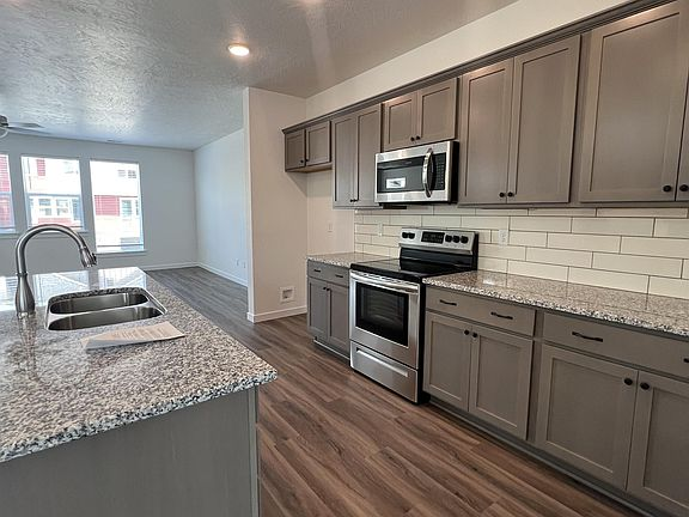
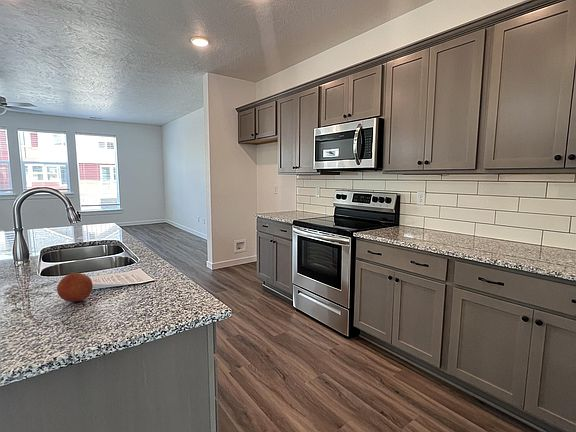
+ fruit [56,271,94,303]
